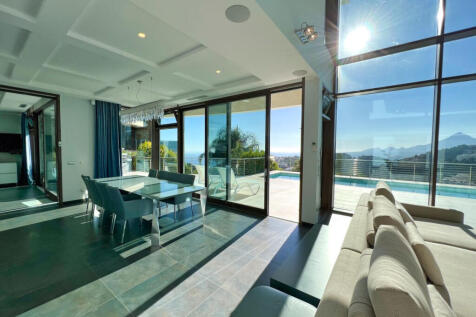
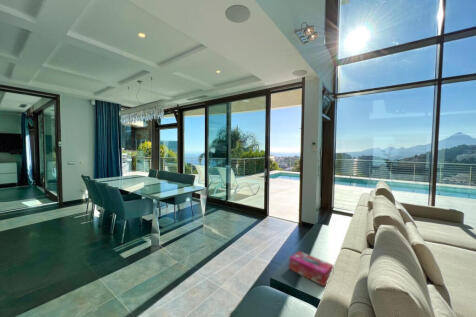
+ tissue box [288,250,334,287]
